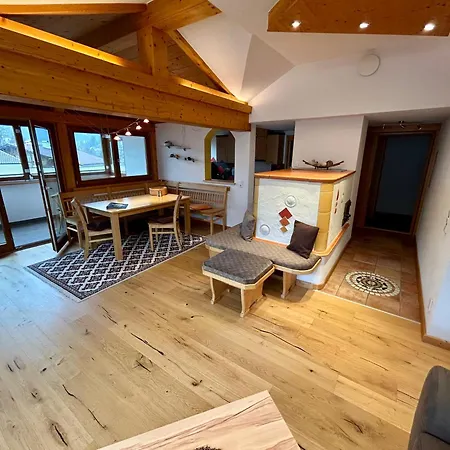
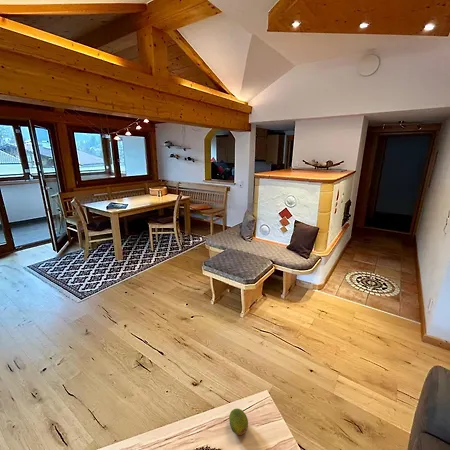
+ fruit [228,408,249,436]
